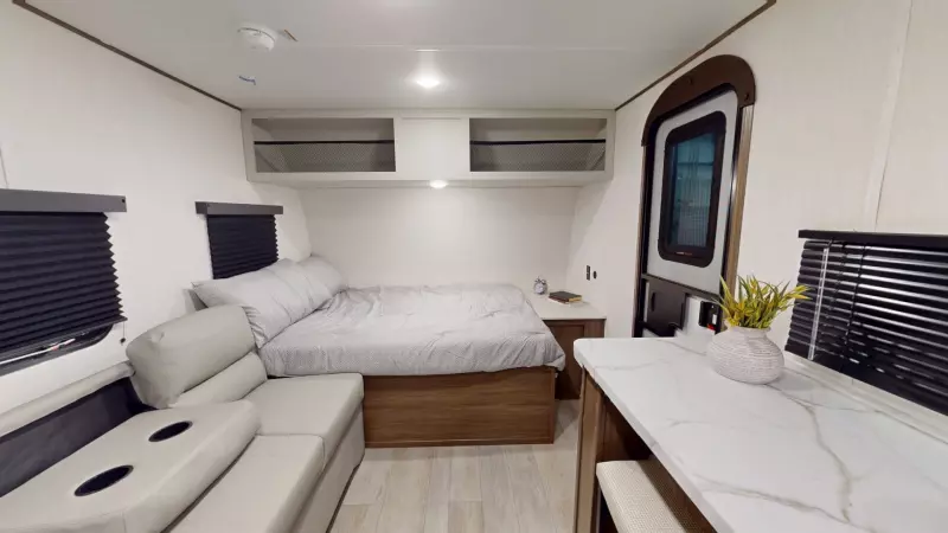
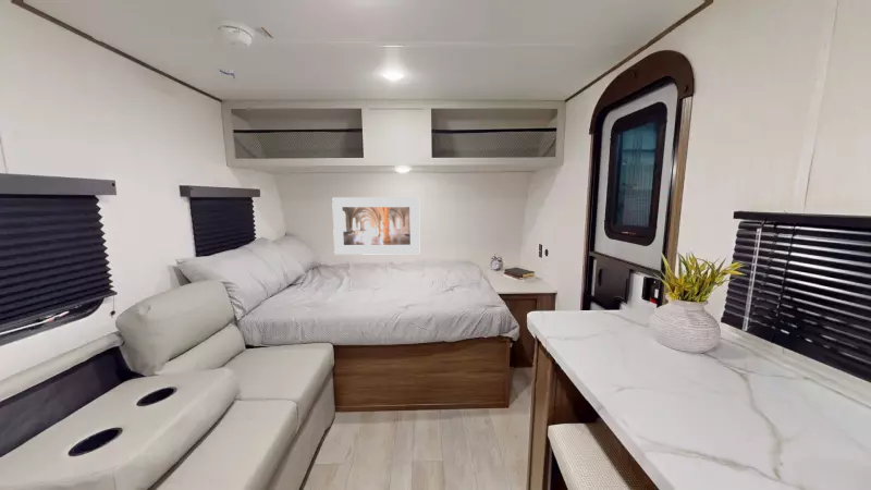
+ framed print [331,196,420,256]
